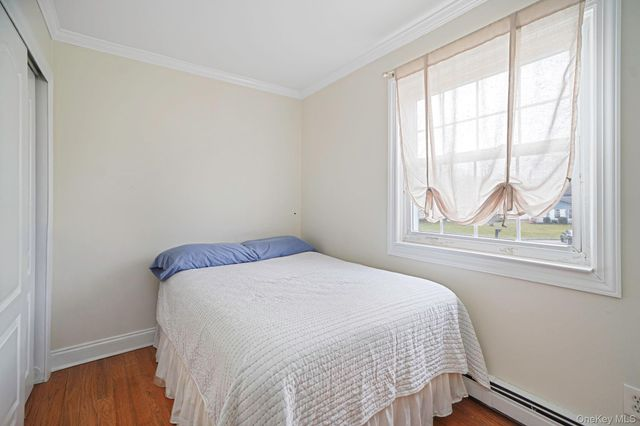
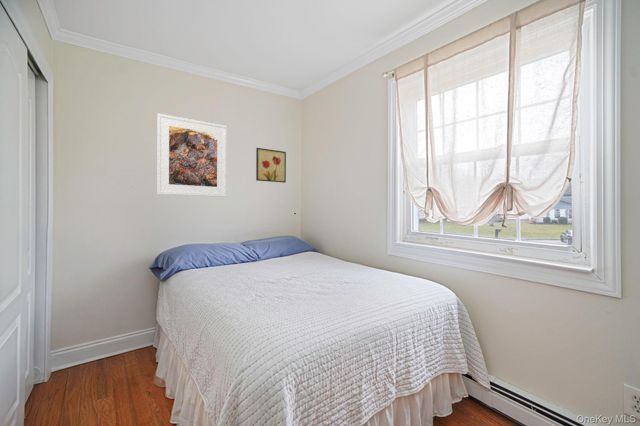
+ wall art [255,147,287,184]
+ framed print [156,113,228,198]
